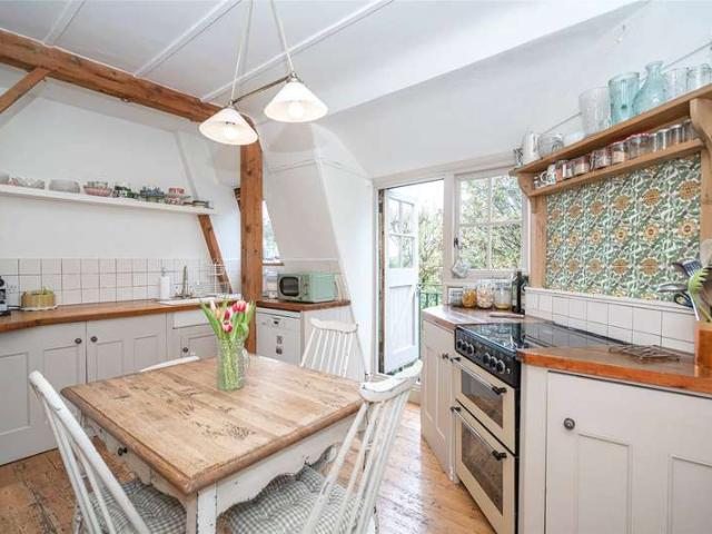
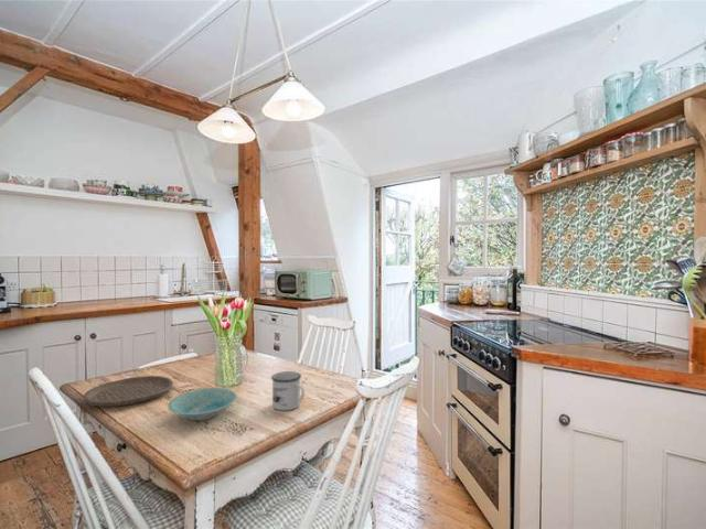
+ bowl [167,387,238,421]
+ plate [82,375,174,407]
+ mug [270,370,306,411]
